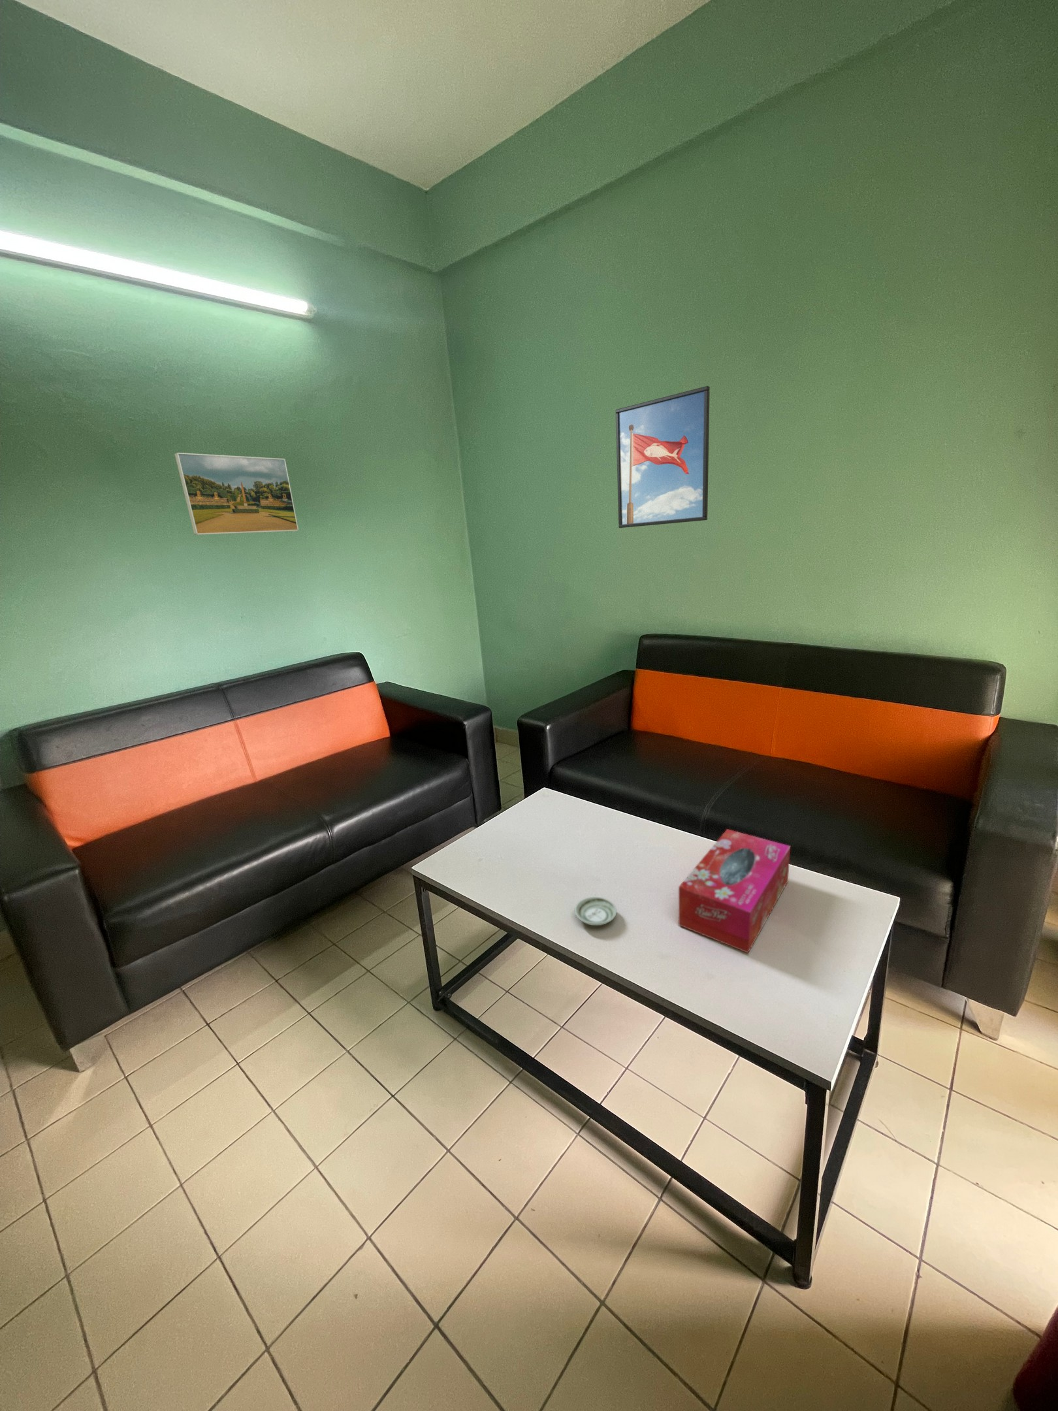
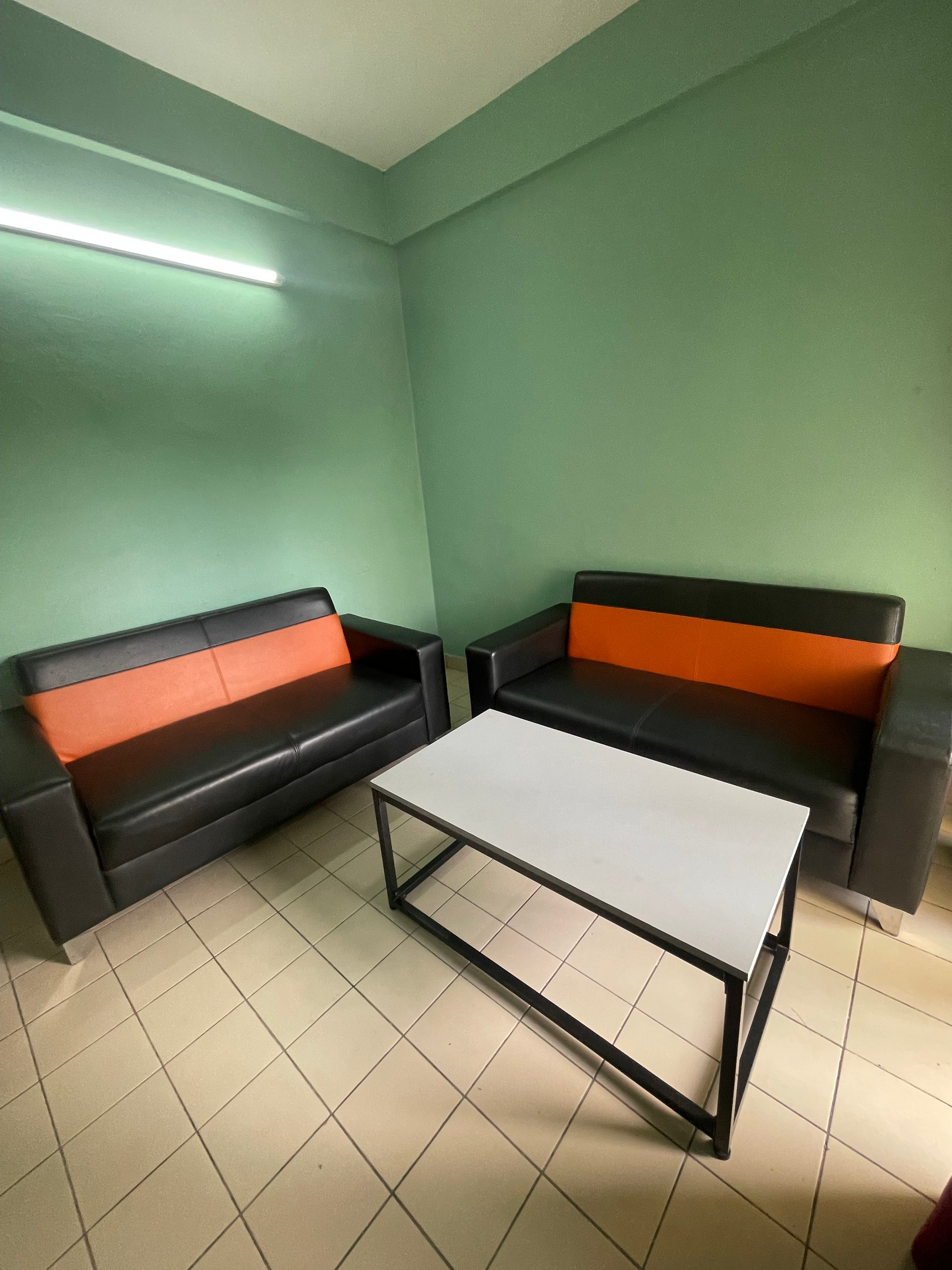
- saucer [575,897,617,927]
- tissue box [678,829,791,953]
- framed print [173,452,299,536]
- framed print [616,386,710,529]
